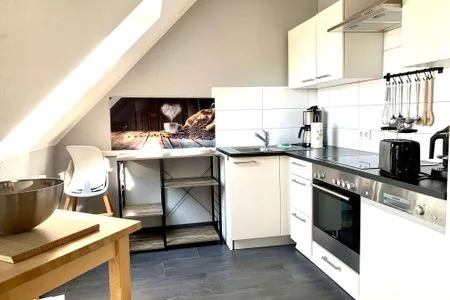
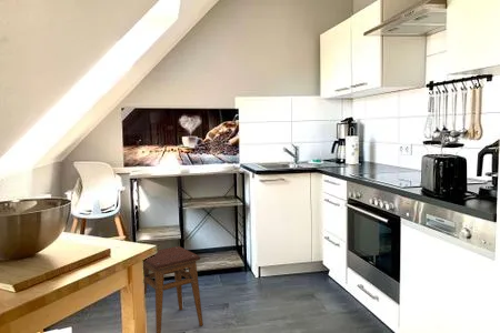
+ stool [143,245,204,333]
